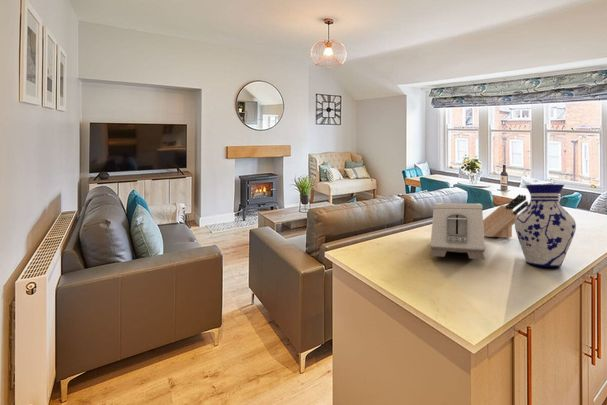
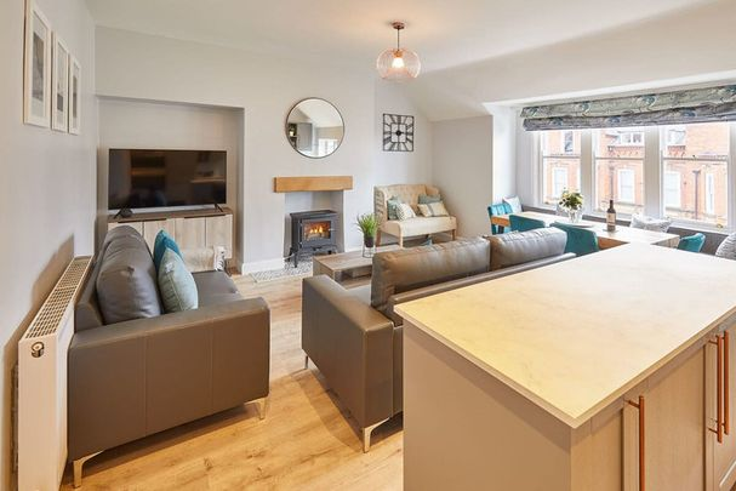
- toaster [429,202,486,261]
- vase [514,183,577,268]
- knife block [483,193,529,239]
